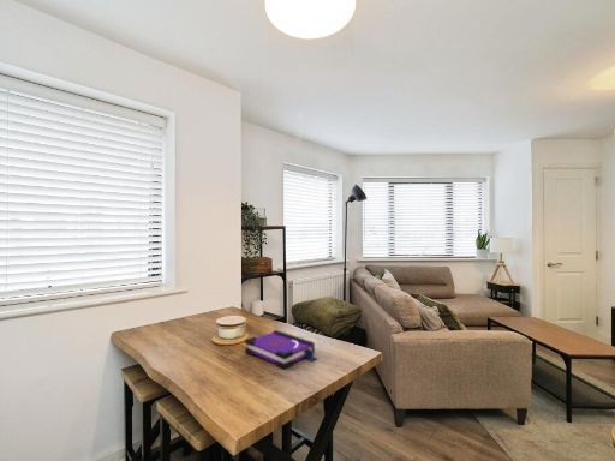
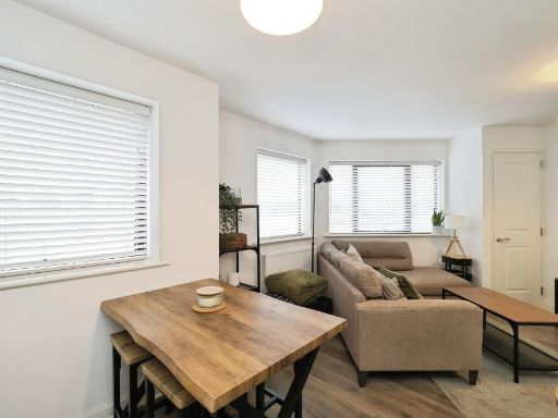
- board game [244,329,318,370]
